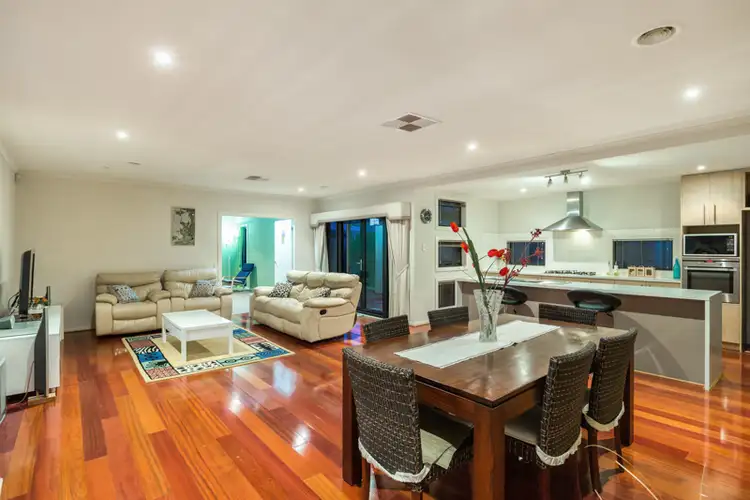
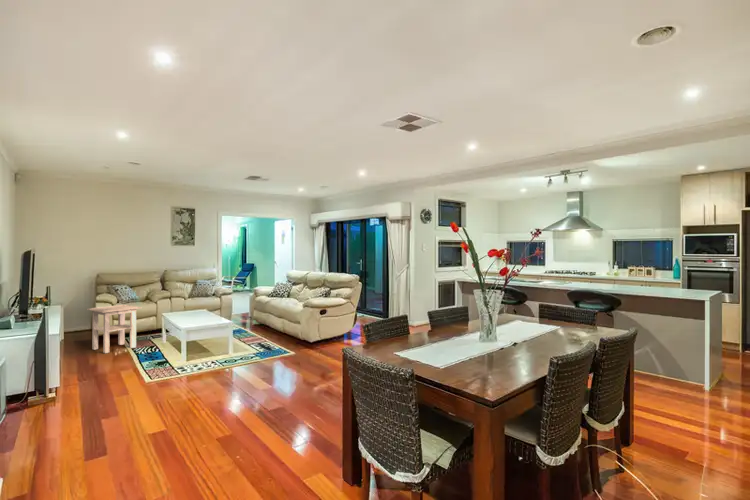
+ side table [85,304,142,354]
